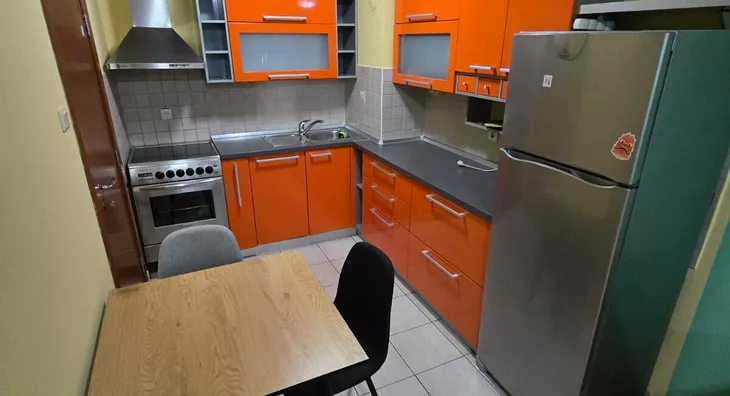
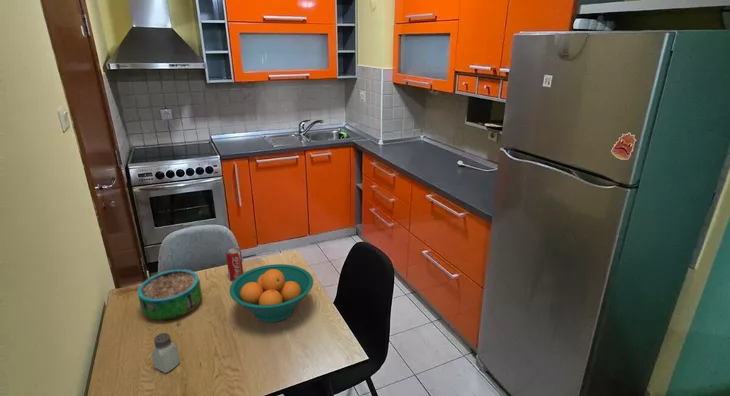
+ decorative bowl [136,268,203,321]
+ beverage can [225,247,244,282]
+ saltshaker [151,332,181,374]
+ fruit bowl [229,263,314,323]
